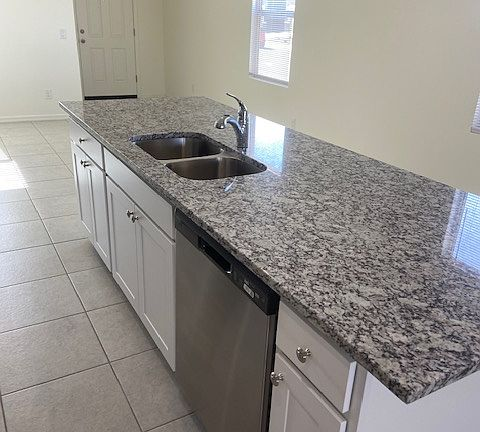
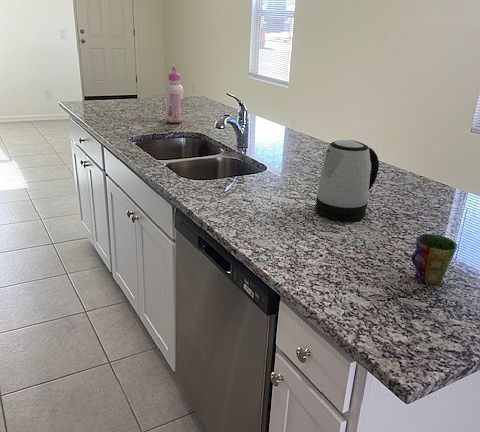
+ glue bottle [165,66,185,124]
+ kettle [314,139,380,223]
+ cup [410,233,458,285]
